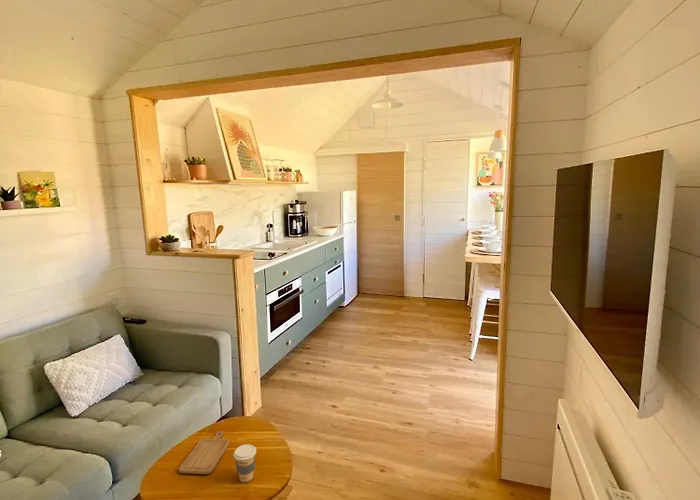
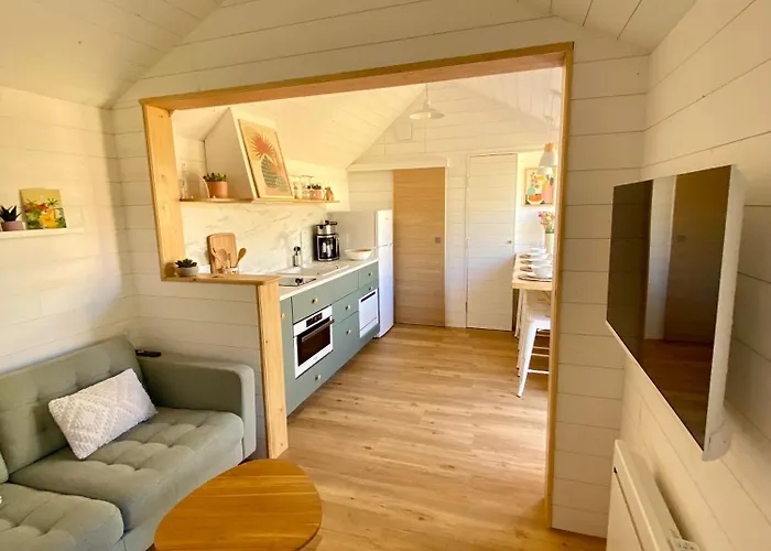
- chopping board [178,431,230,475]
- coffee cup [233,443,257,483]
